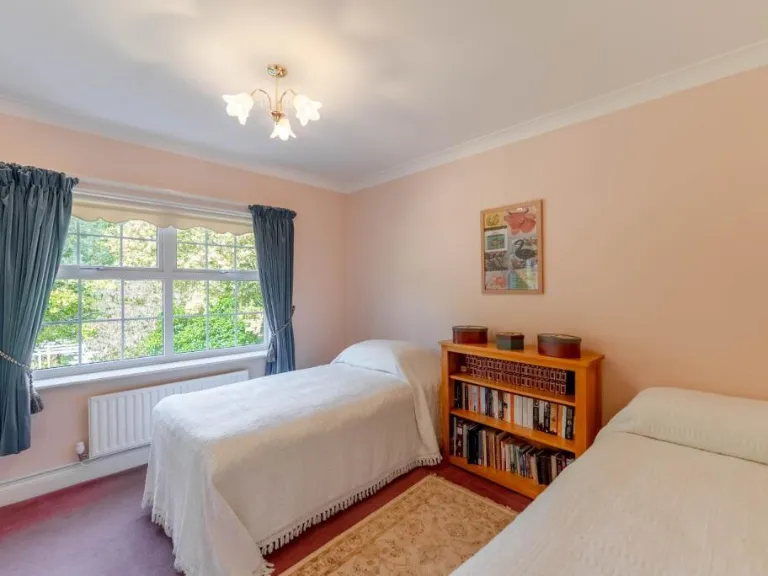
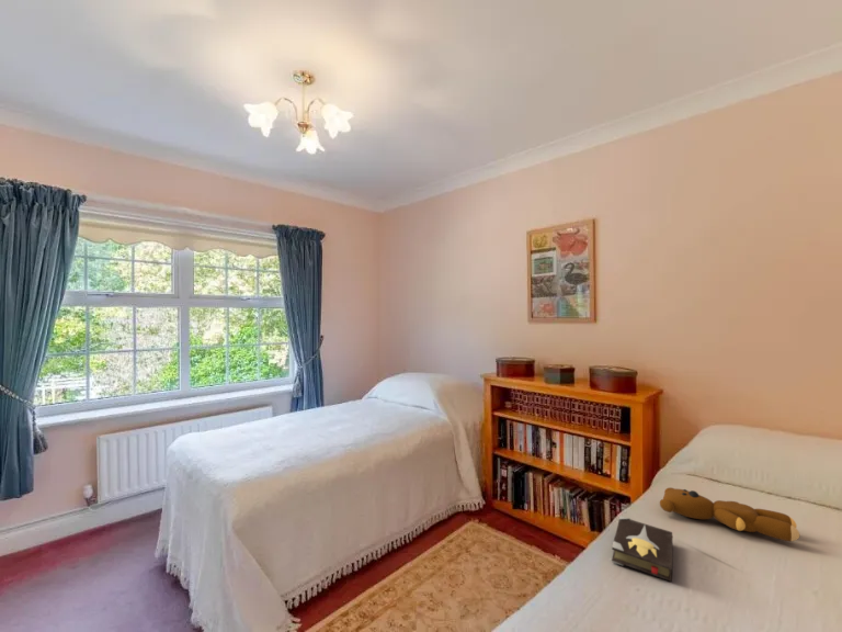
+ hardback book [611,515,674,584]
+ teddy bear [659,487,800,542]
